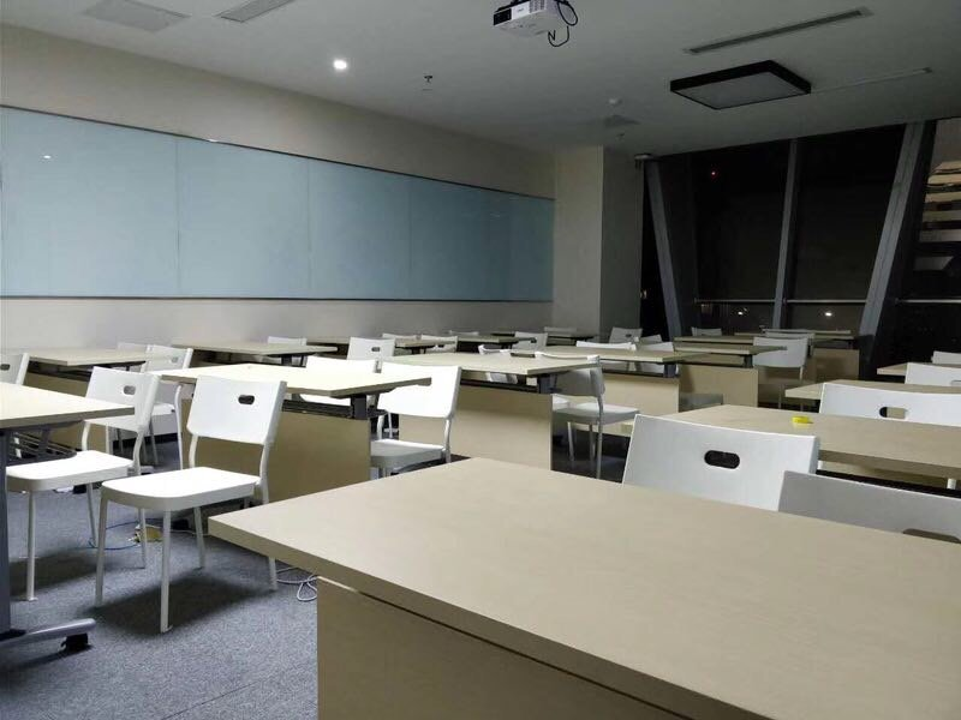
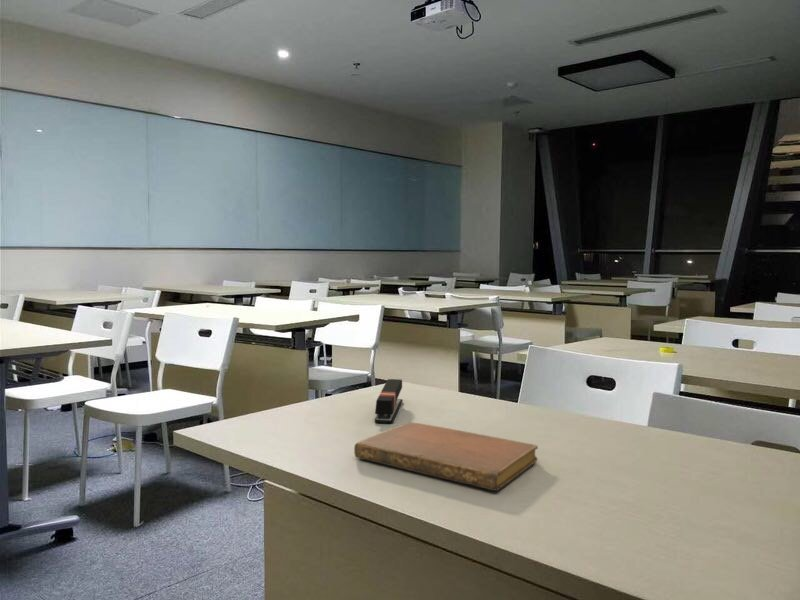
+ notebook [353,421,539,492]
+ stapler [374,378,404,424]
